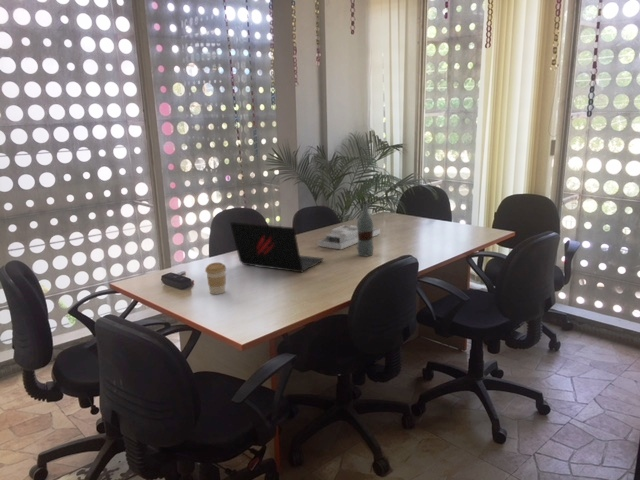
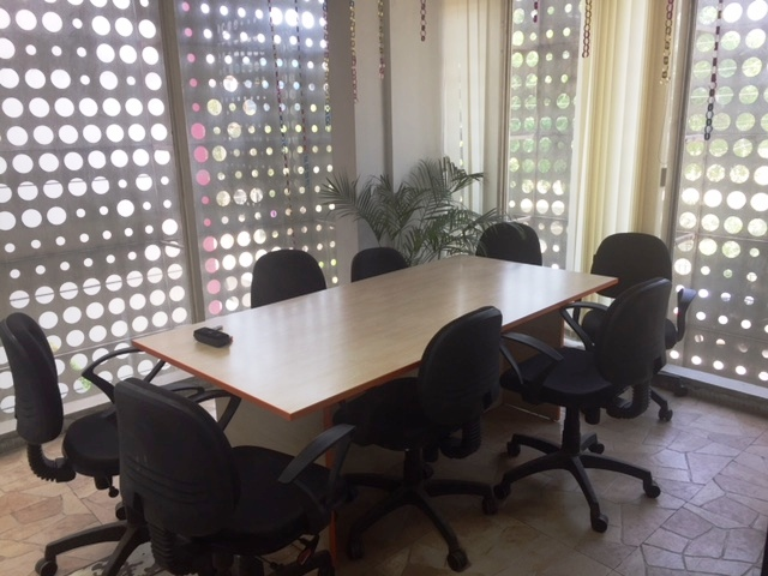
- bottle [356,200,375,257]
- coffee cup [204,262,227,295]
- desk organizer [317,224,381,250]
- laptop [229,221,325,273]
